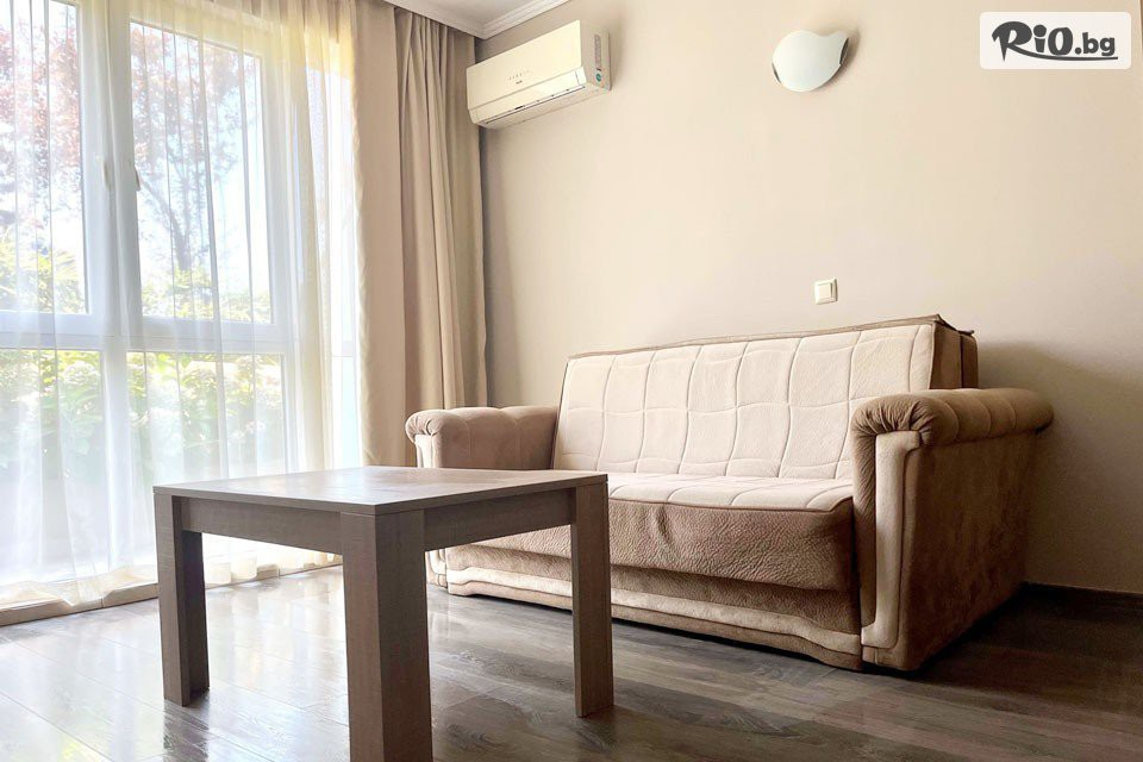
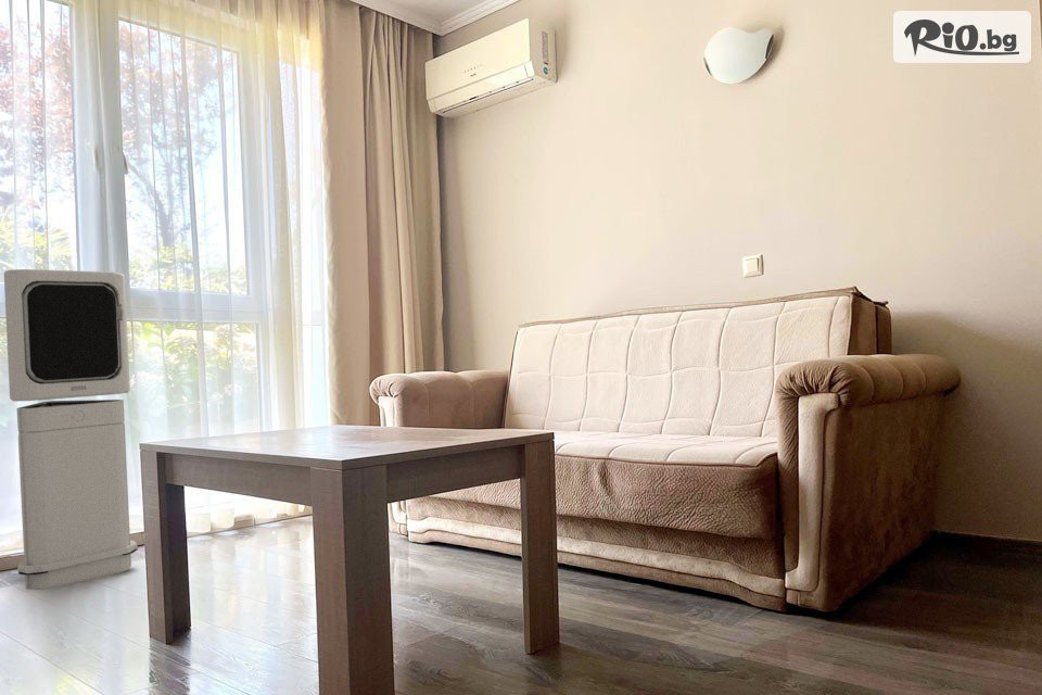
+ air purifier [3,268,139,591]
